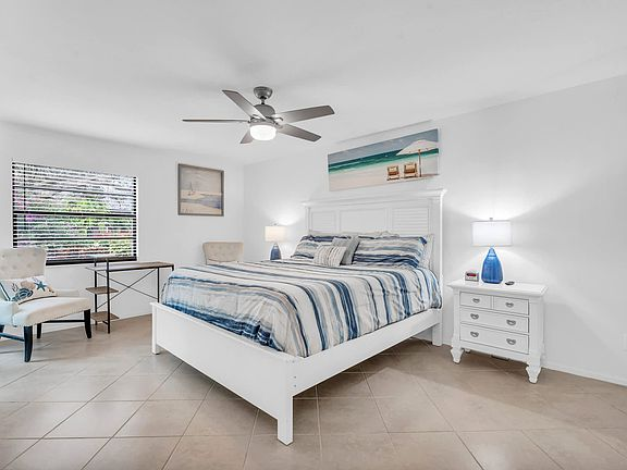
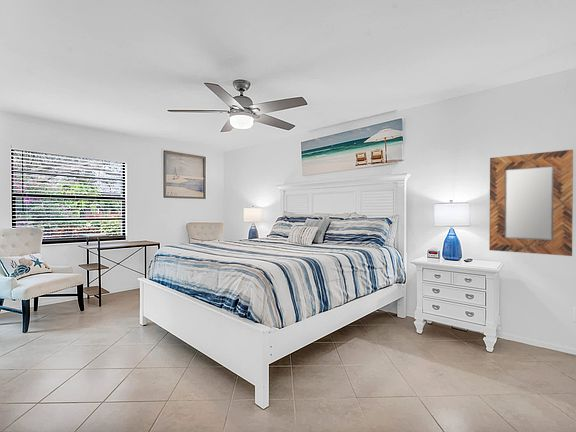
+ home mirror [488,149,574,257]
